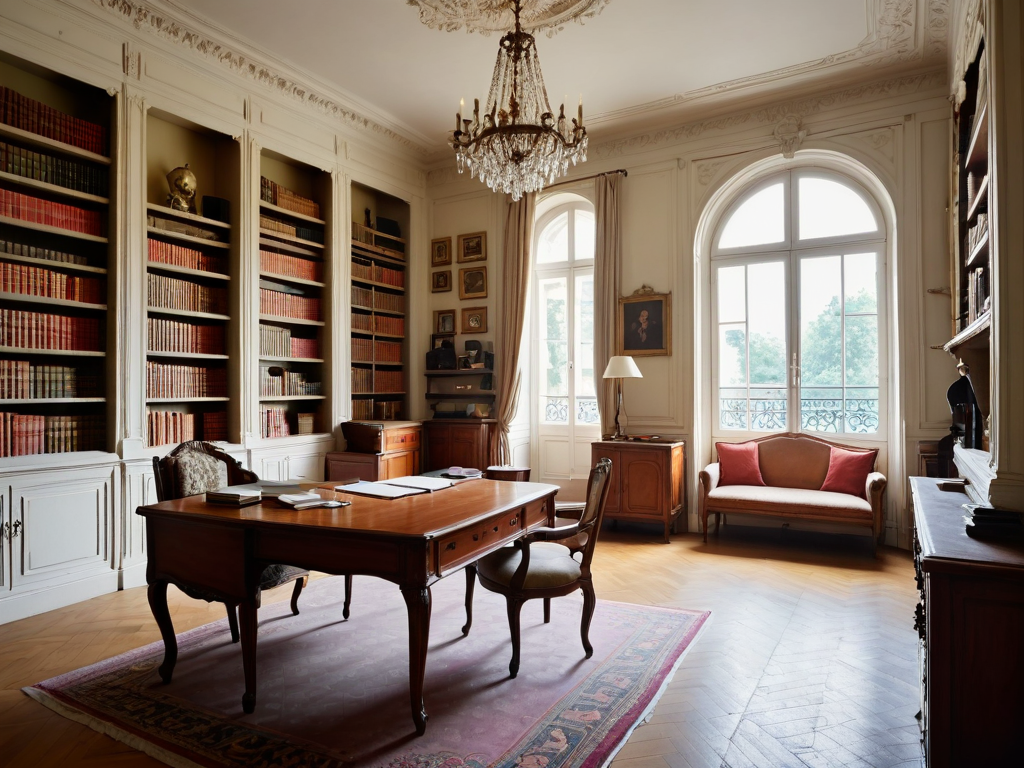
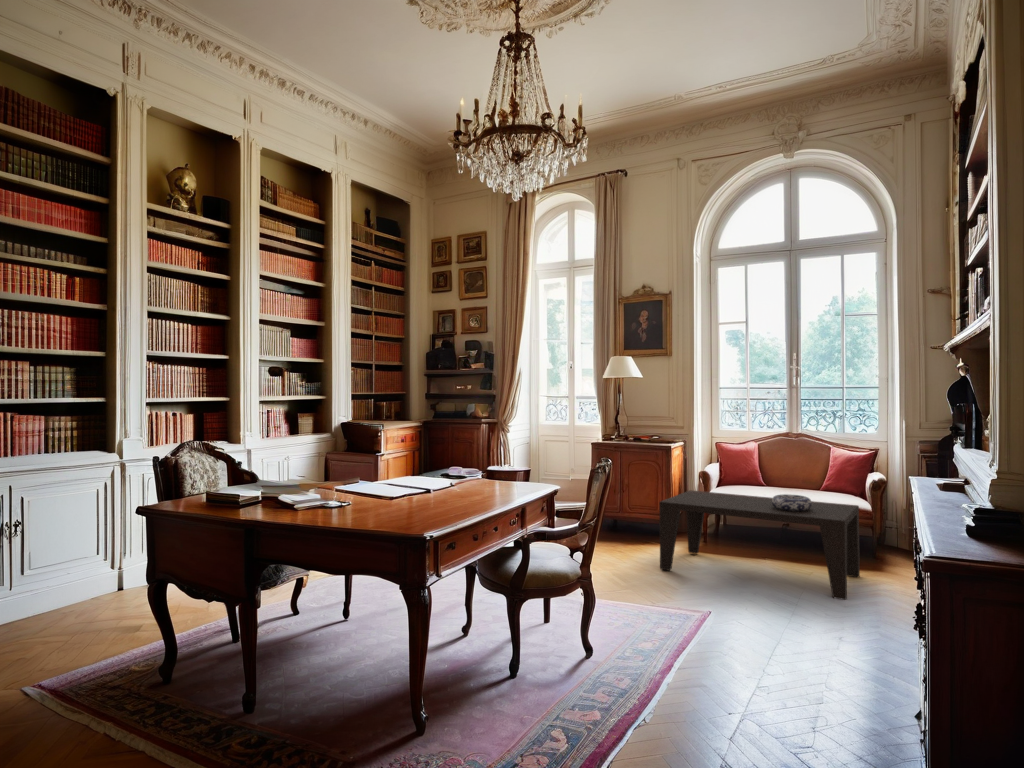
+ decorative bowl [772,493,812,511]
+ coffee table [658,489,861,601]
